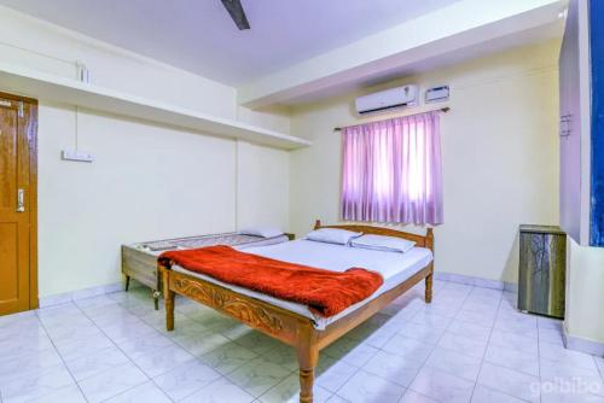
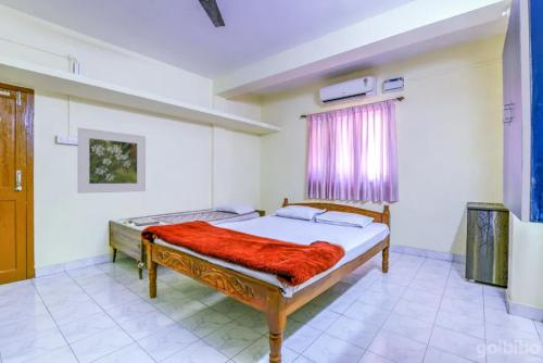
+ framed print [77,126,147,195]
